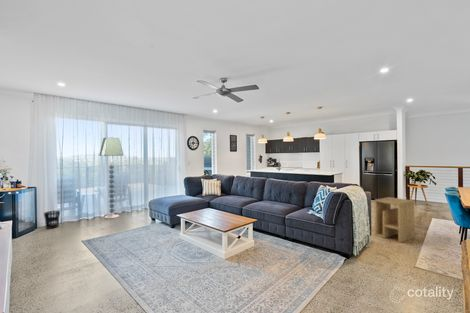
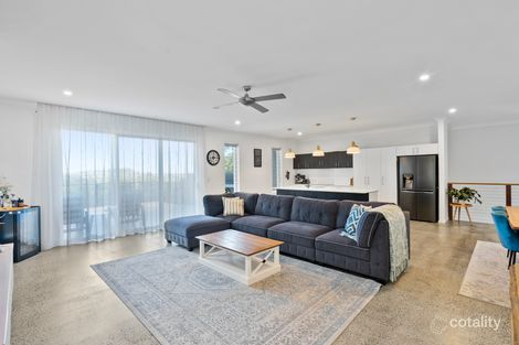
- side table [374,196,416,244]
- wastebasket [43,210,61,230]
- floor lamp [98,136,124,220]
